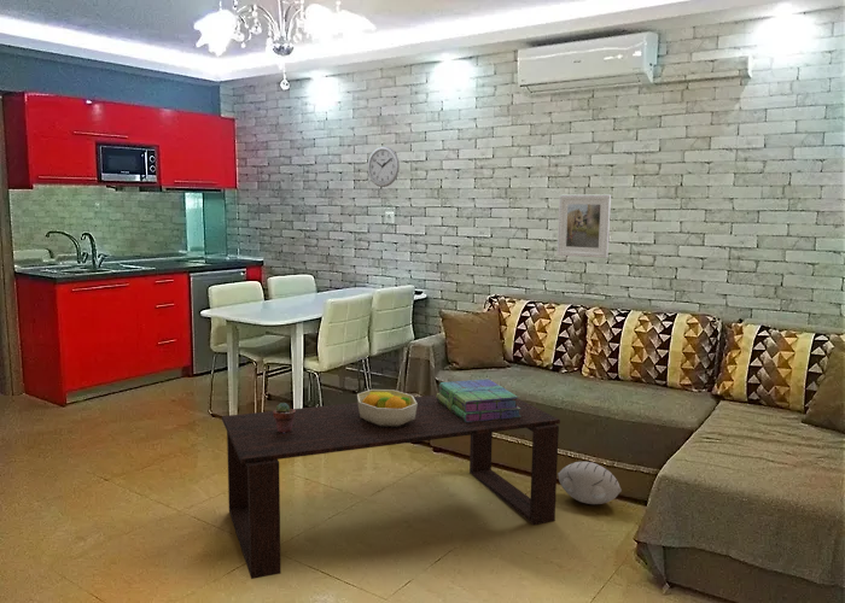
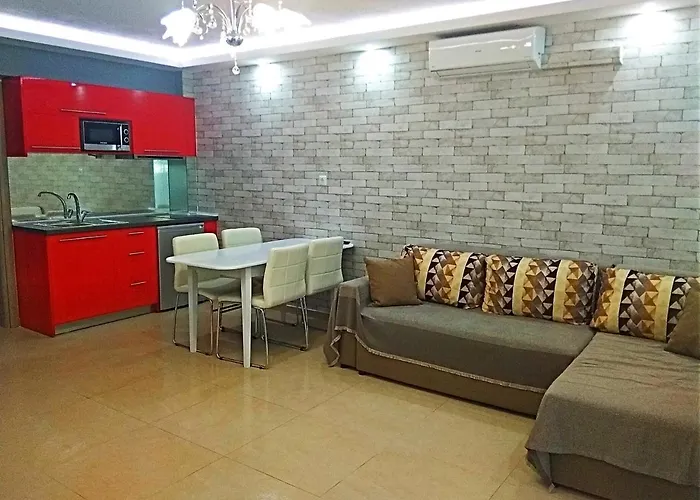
- stack of books [436,377,521,422]
- plush toy [556,461,623,505]
- fruit bowl [356,388,418,427]
- wall clock [367,145,401,188]
- potted succulent [273,402,296,433]
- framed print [555,194,612,259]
- coffee table [221,393,561,580]
